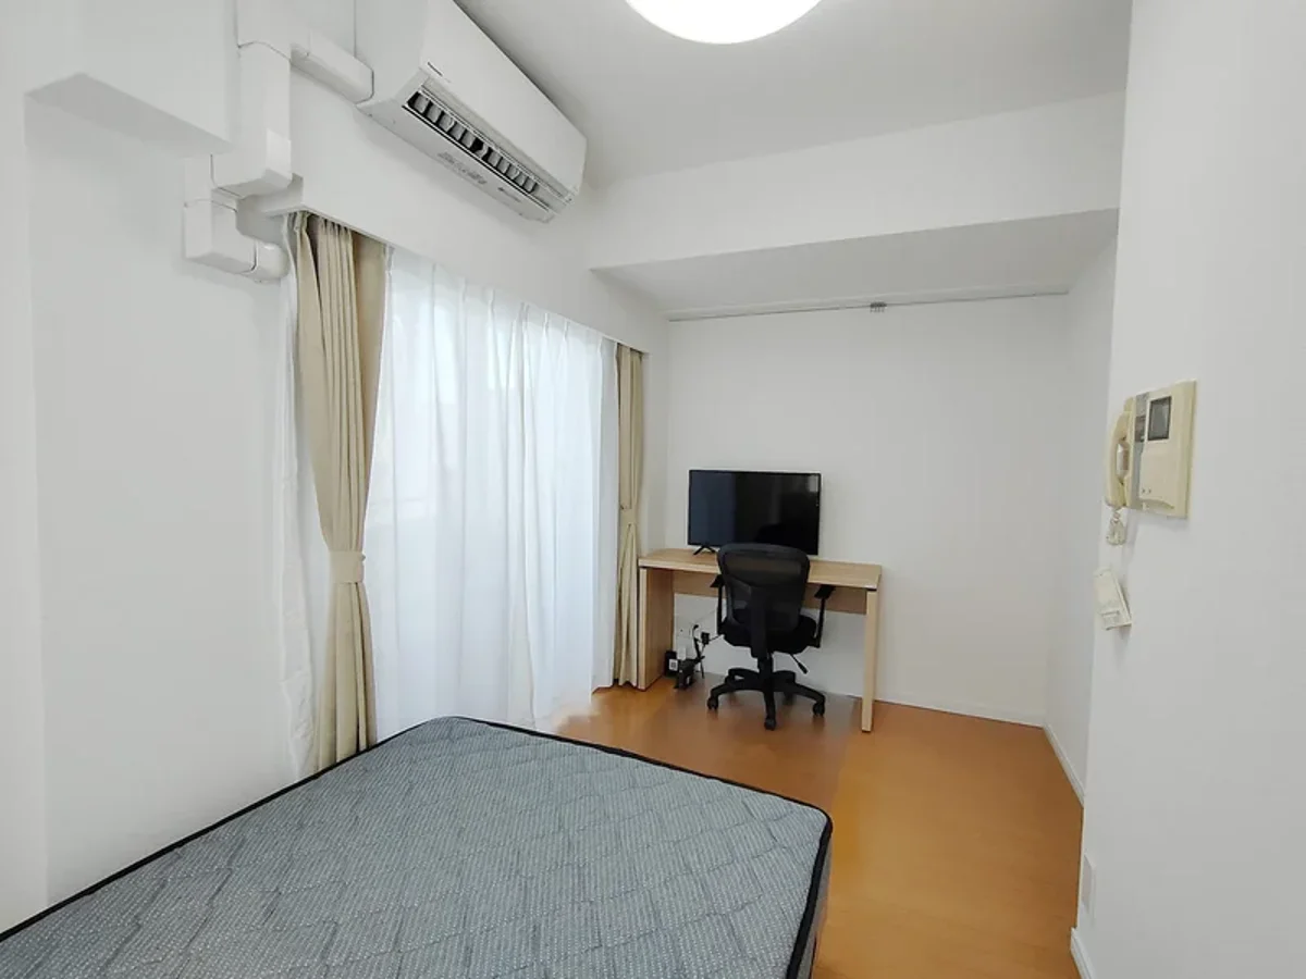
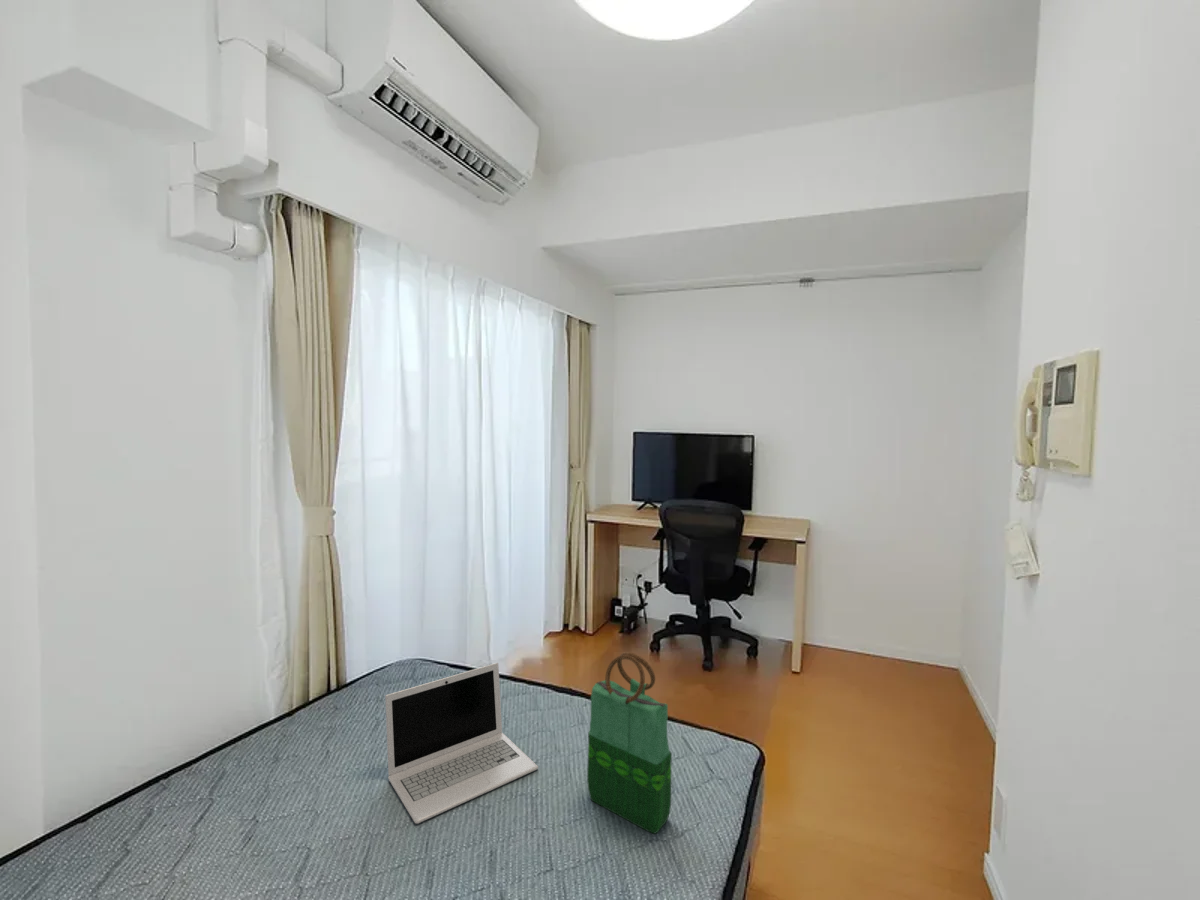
+ laptop [384,662,539,825]
+ tote bag [586,651,673,835]
